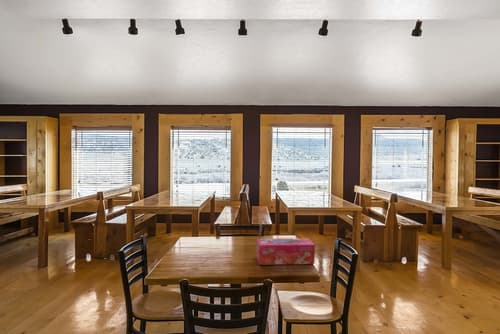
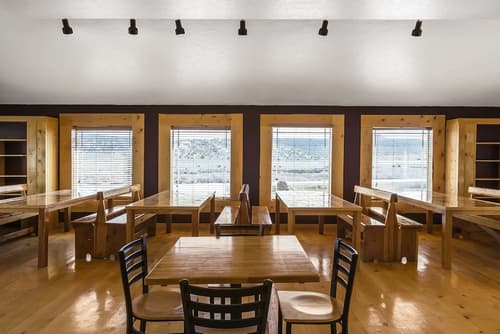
- tissue box [256,237,316,266]
